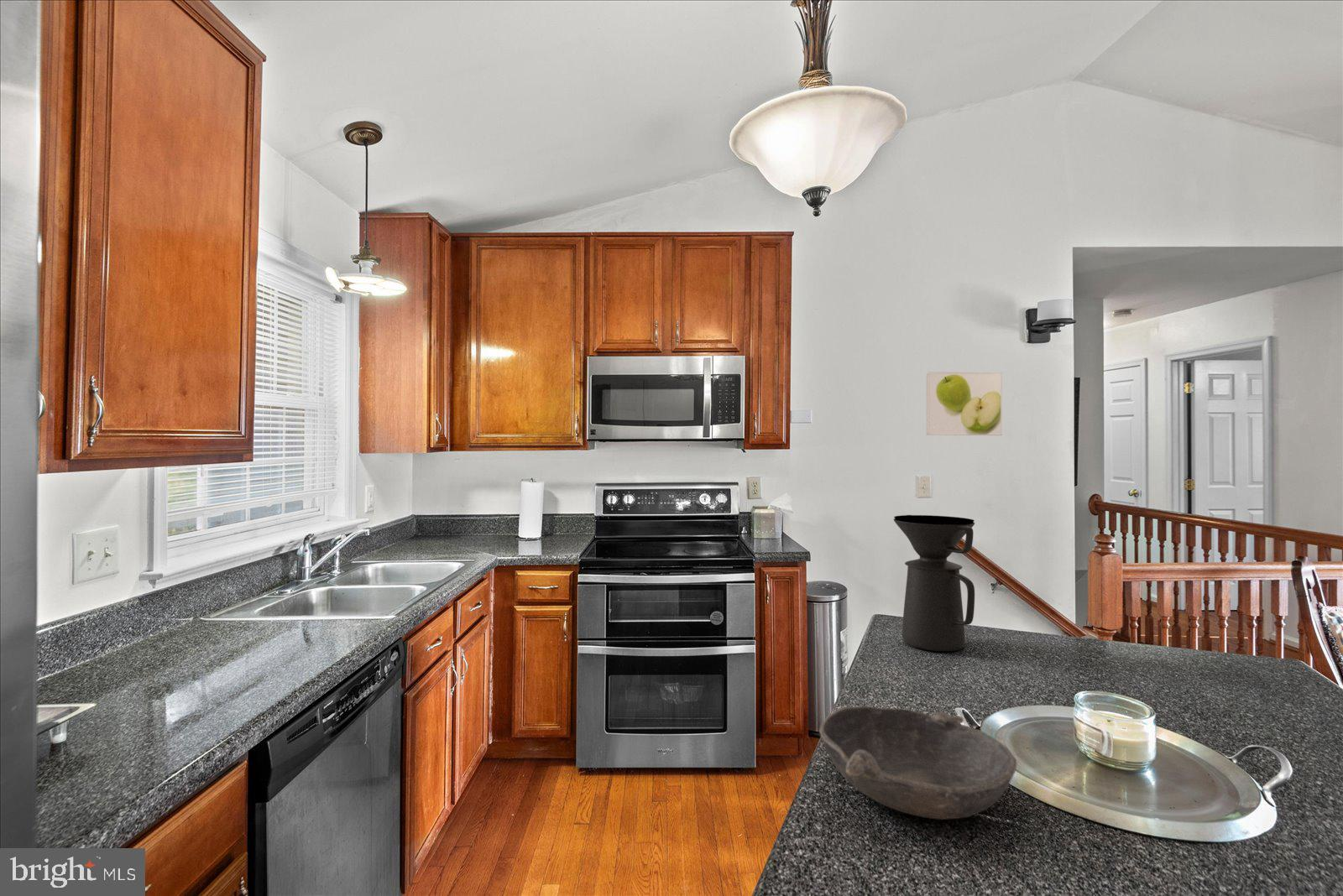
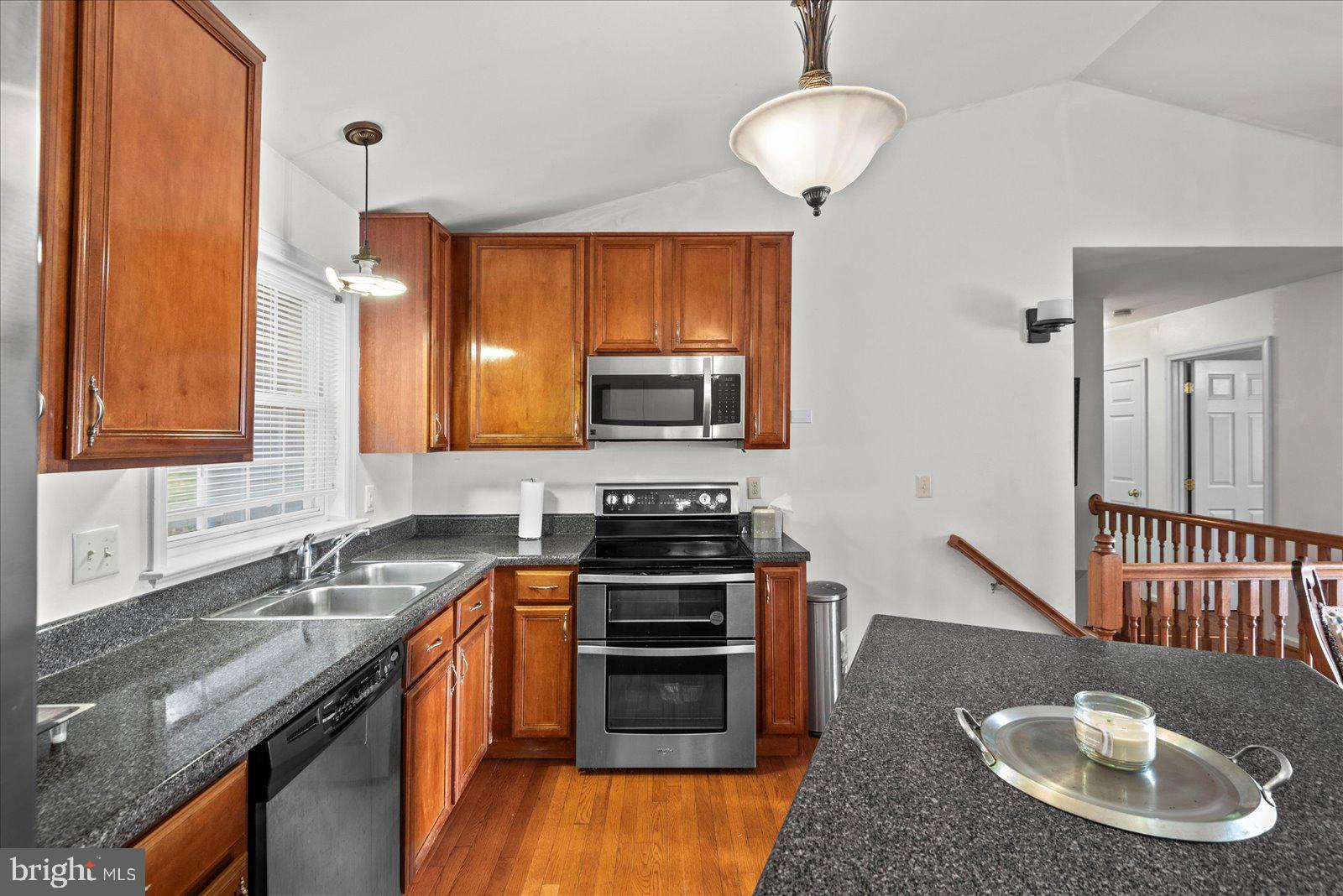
- coffee maker [893,514,975,652]
- bowl [818,706,1018,820]
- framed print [926,371,1002,436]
